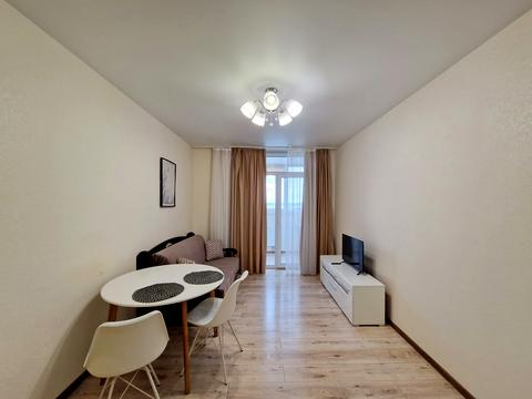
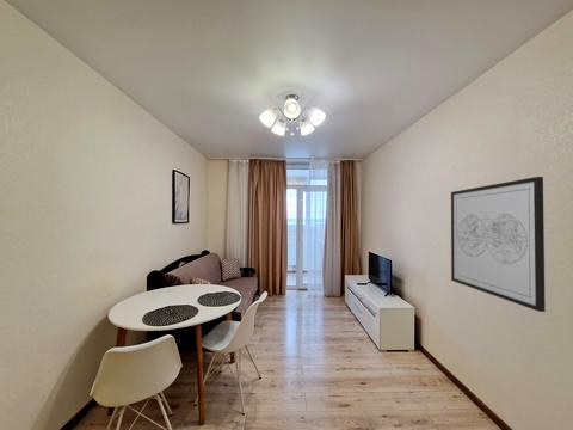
+ wall art [450,176,547,313]
